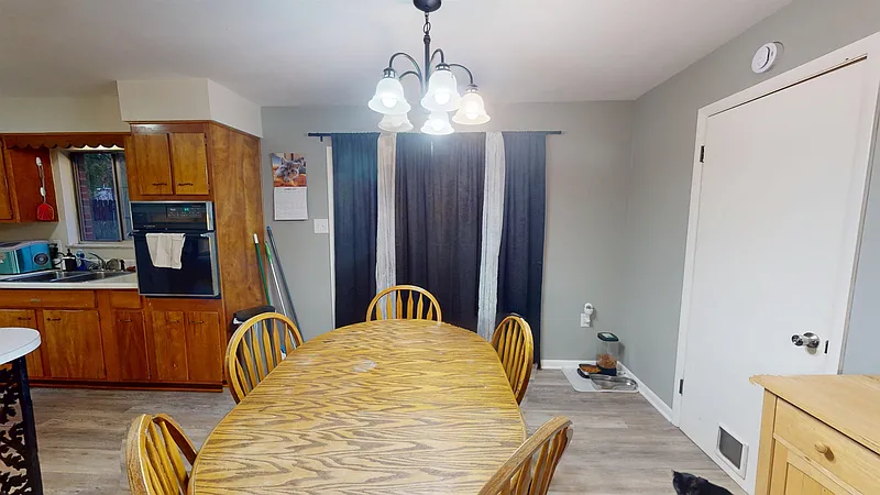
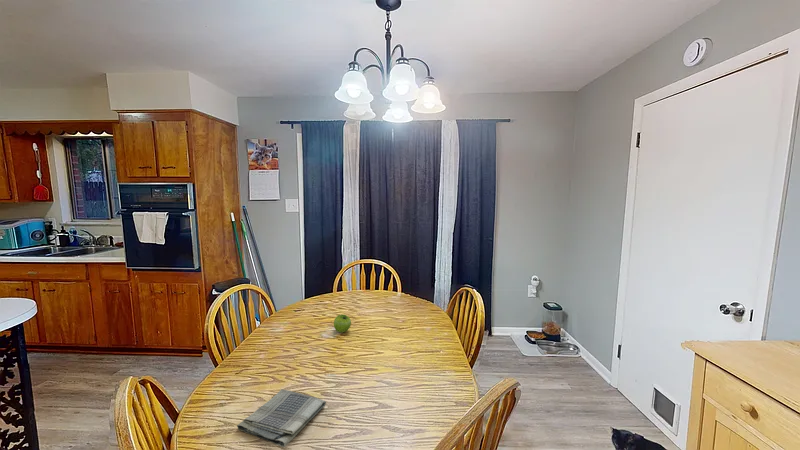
+ dish towel [236,388,327,448]
+ fruit [333,314,352,334]
